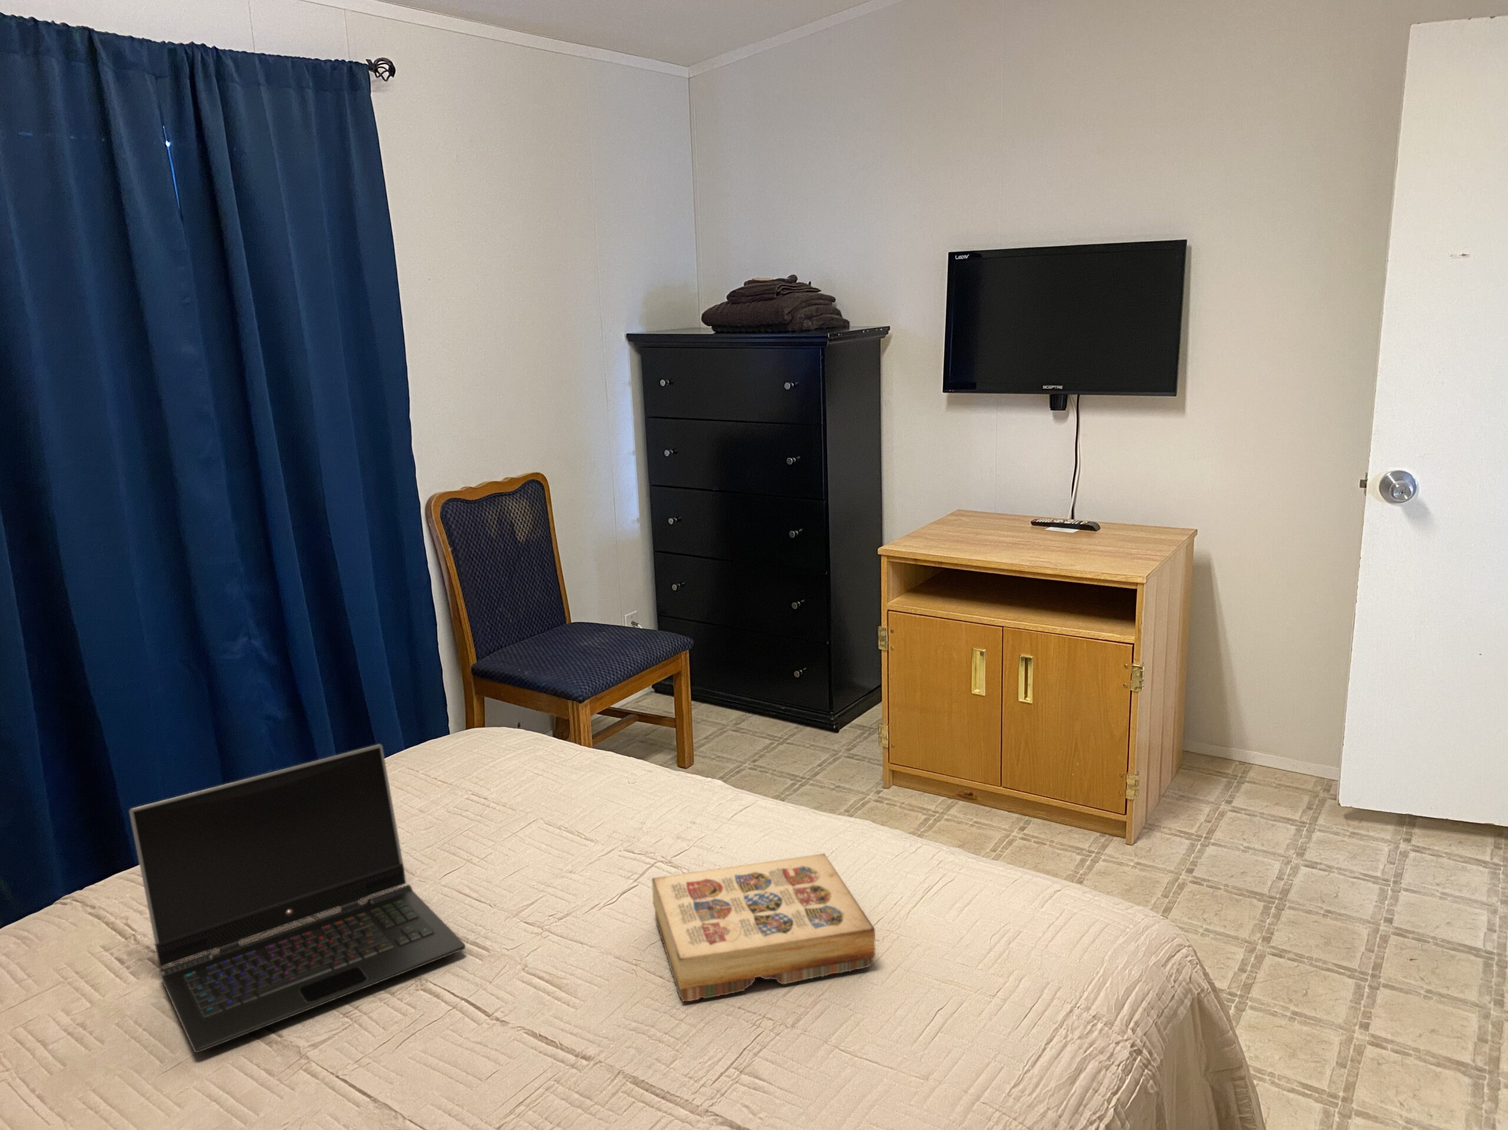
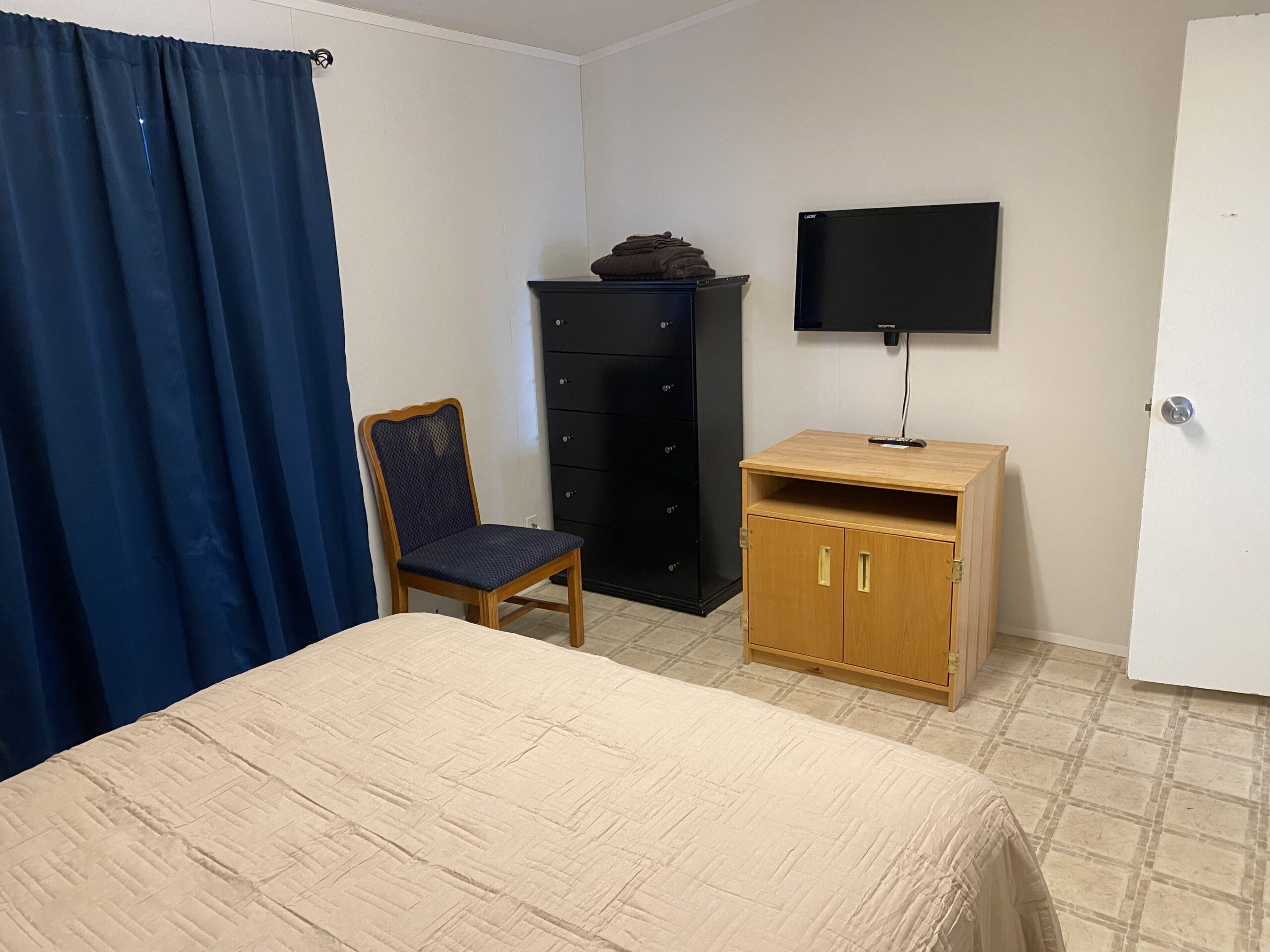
- laptop computer [128,743,465,1053]
- book [652,852,875,1002]
